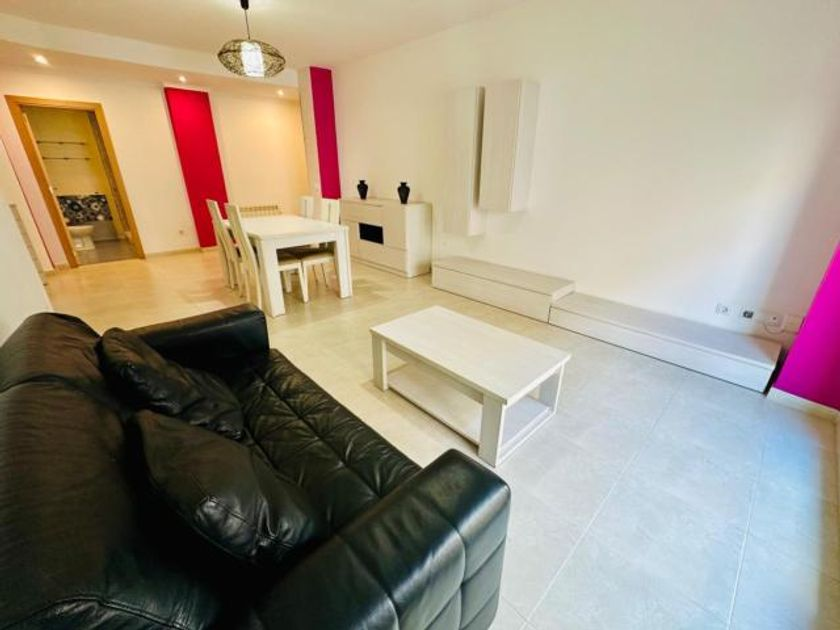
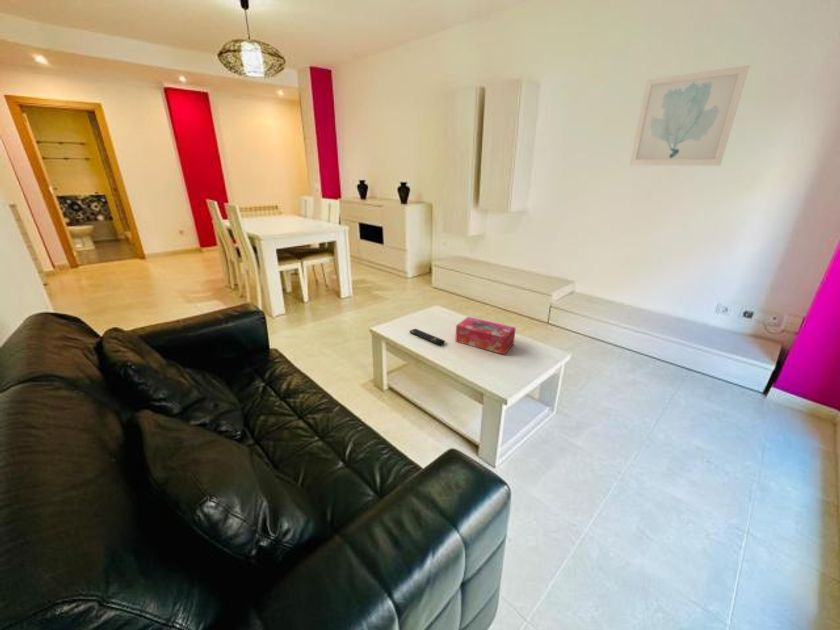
+ remote control [408,328,446,346]
+ wall art [628,64,750,167]
+ tissue box [454,316,517,355]
